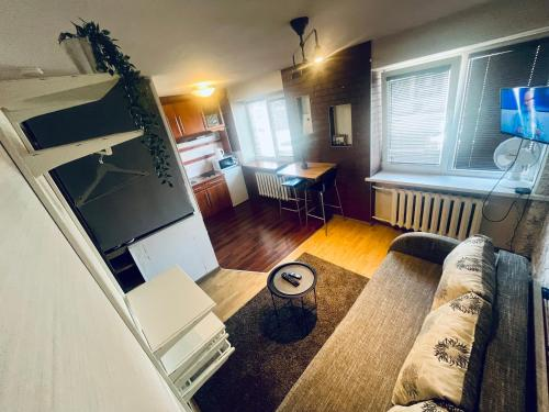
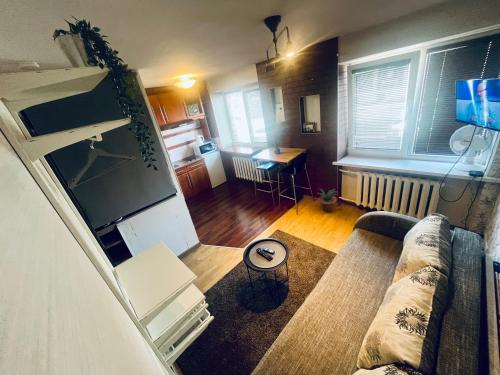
+ potted plant [315,188,338,213]
